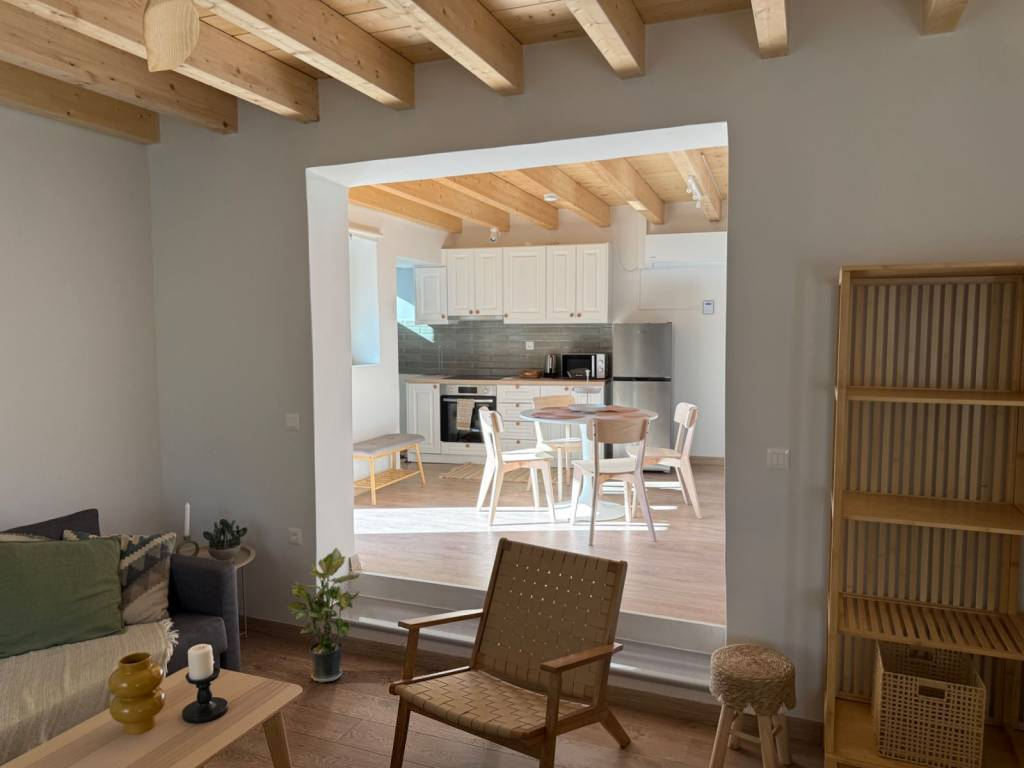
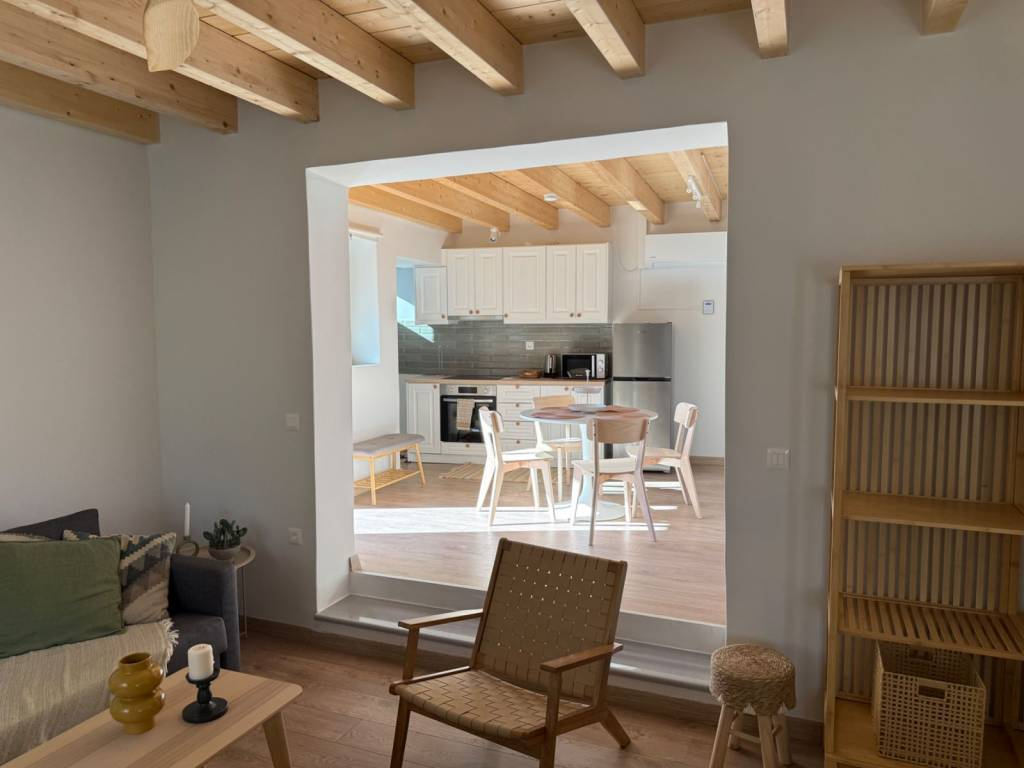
- potted plant [286,547,362,684]
